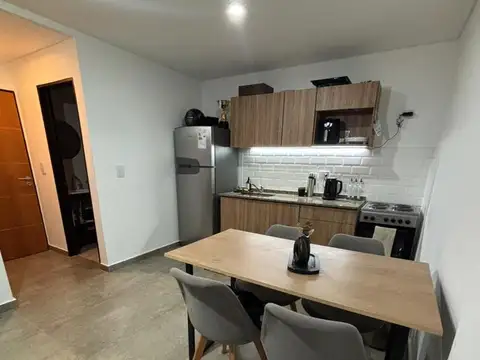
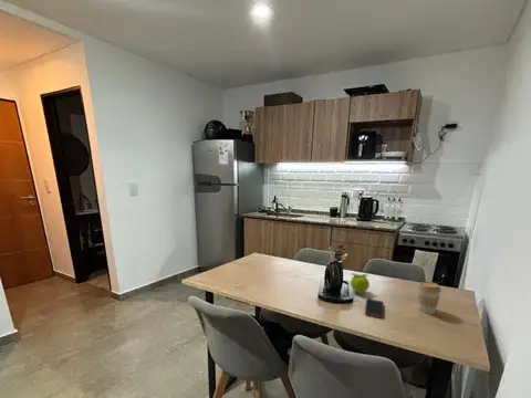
+ fruit [350,272,371,294]
+ coffee cup [416,281,442,315]
+ cell phone [364,297,385,321]
